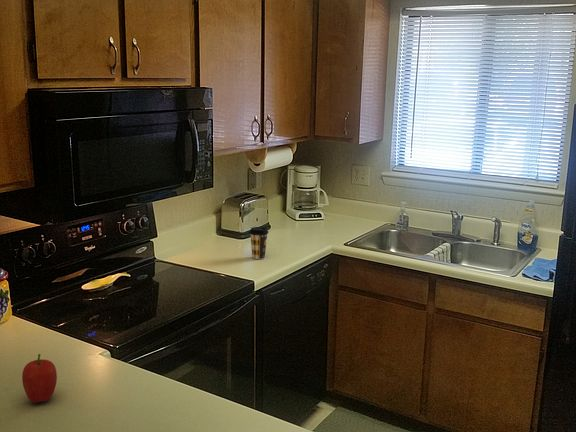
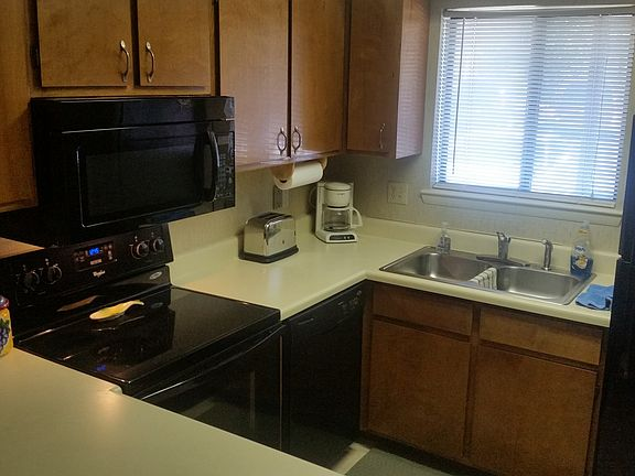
- coffee cup [248,226,269,260]
- fruit [21,353,58,404]
